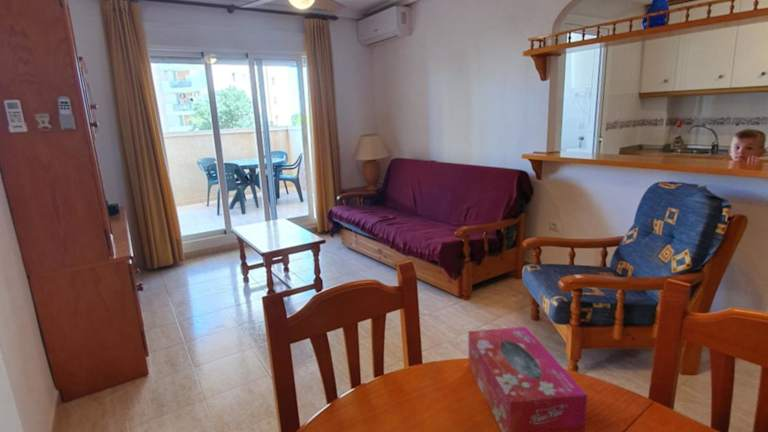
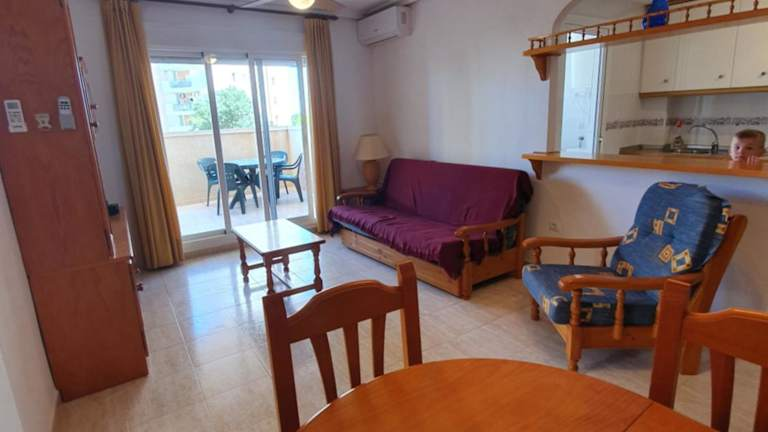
- tissue box [467,325,588,432]
